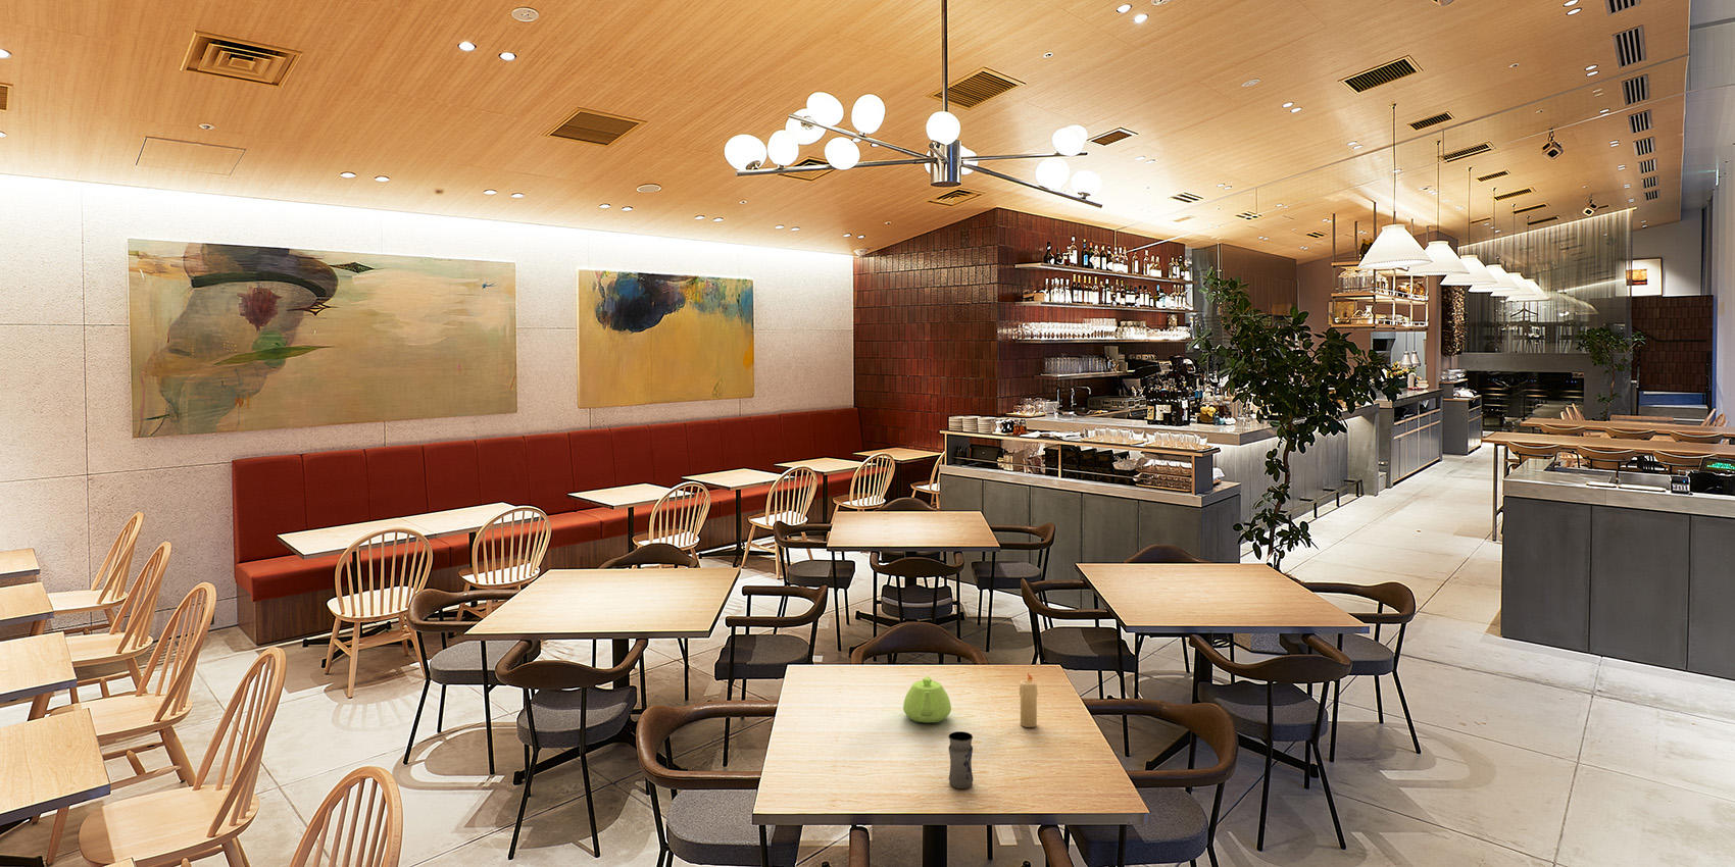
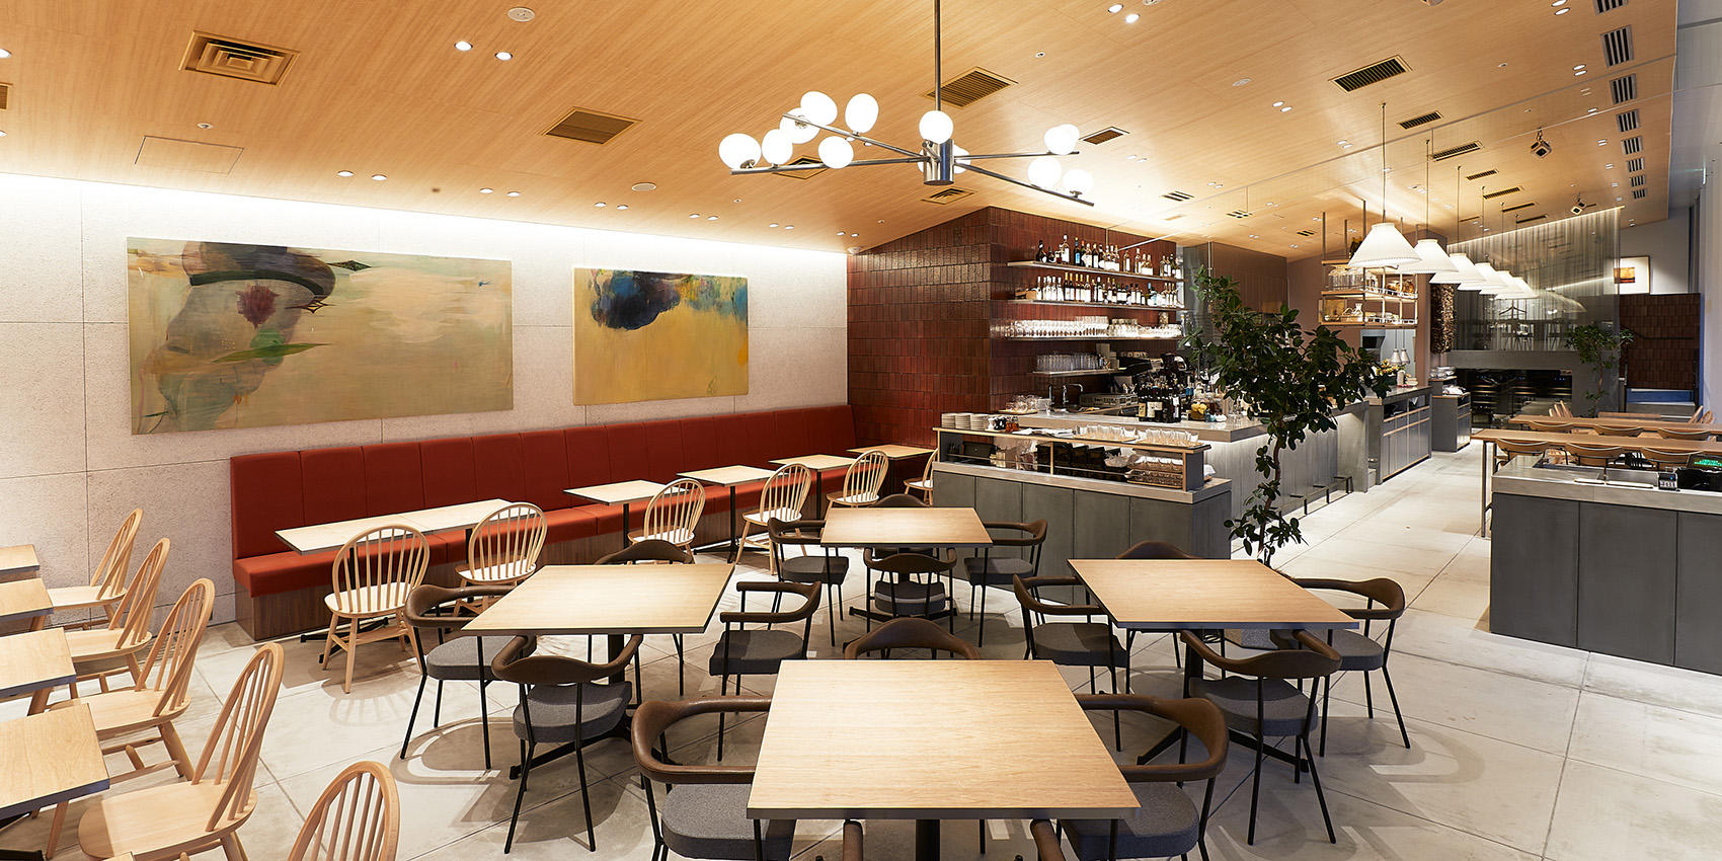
- jar [947,730,974,790]
- candle [1019,672,1039,729]
- teapot [902,676,953,723]
